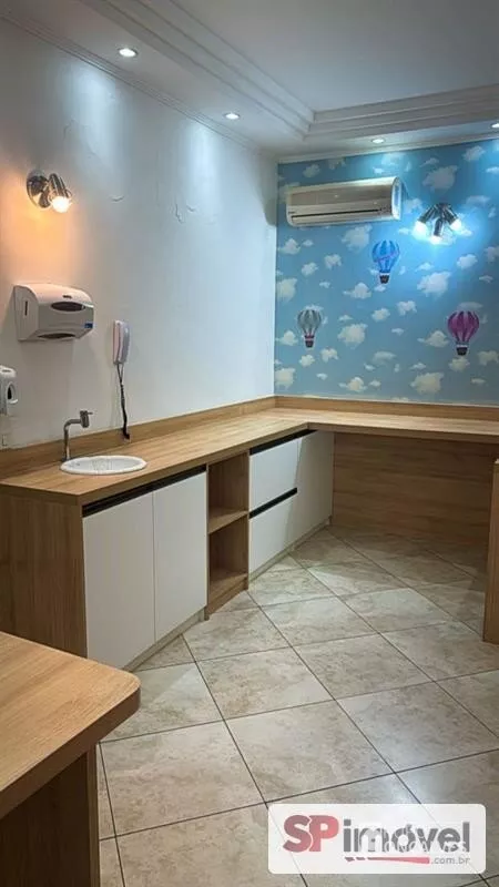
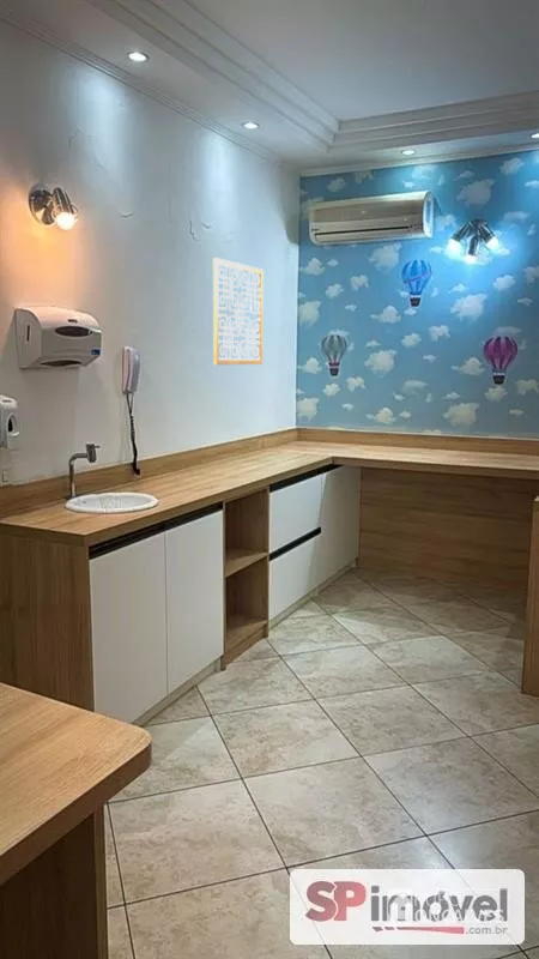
+ wall art [212,257,265,366]
